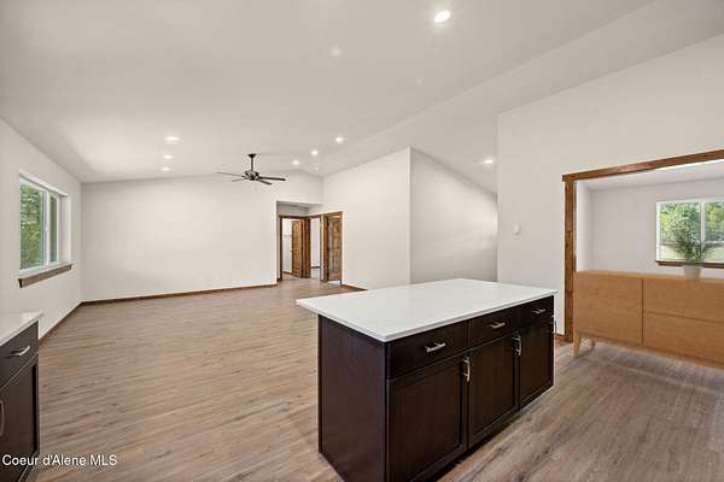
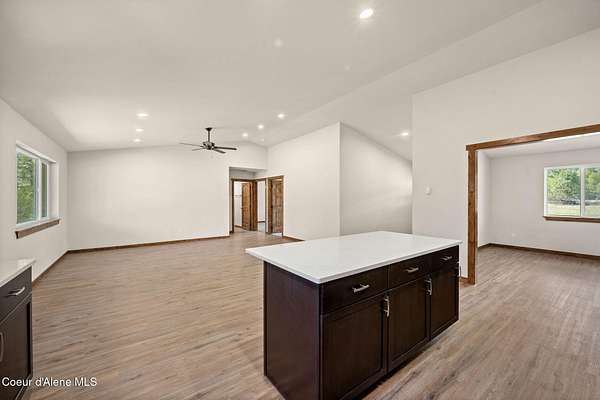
- sideboard [572,269,724,372]
- potted plant [655,227,723,280]
